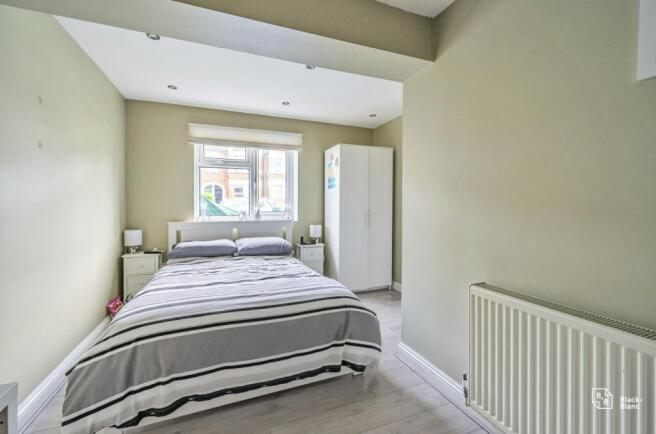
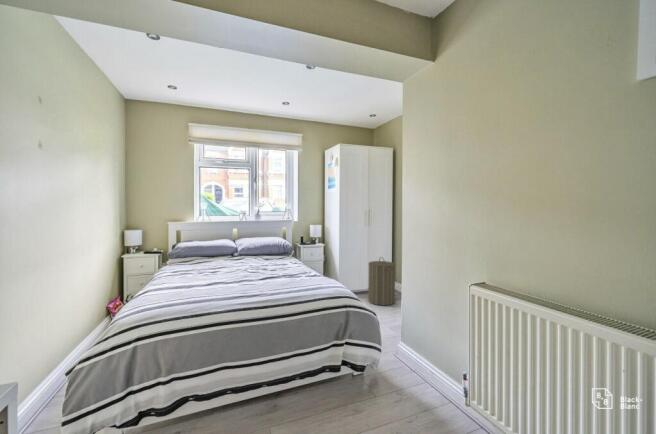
+ laundry hamper [367,256,396,306]
